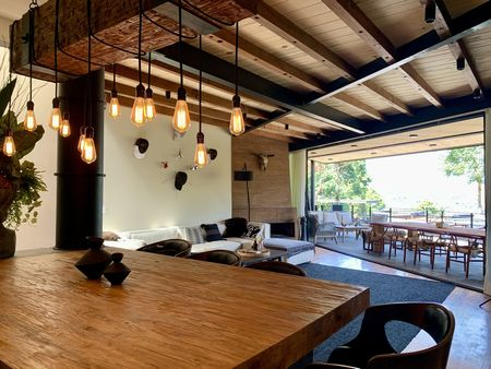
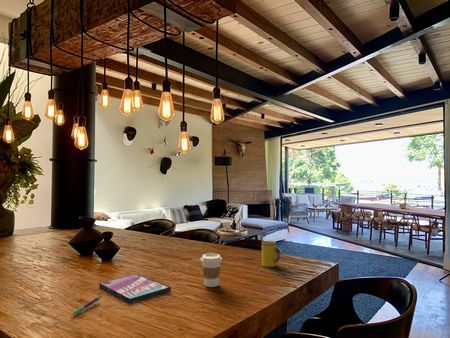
+ mug [261,240,281,268]
+ coffee cup [200,252,223,288]
+ video game case [98,273,172,303]
+ pen [71,295,102,317]
